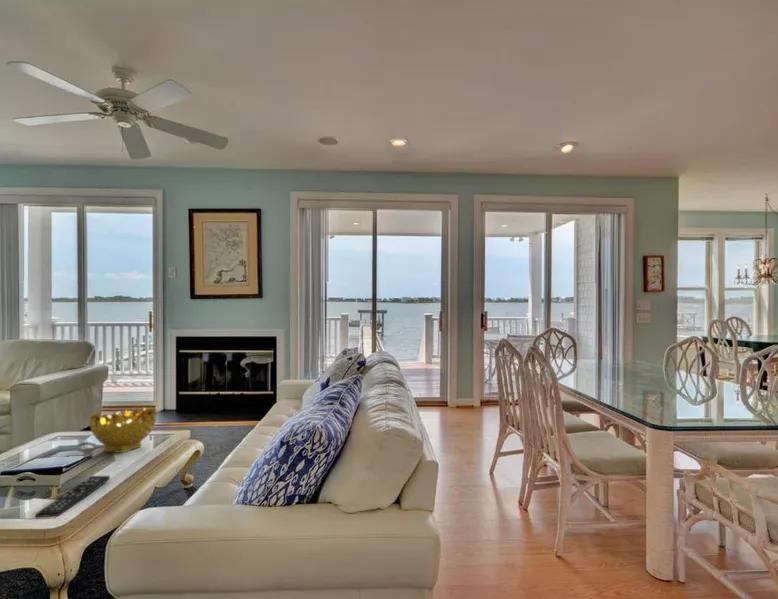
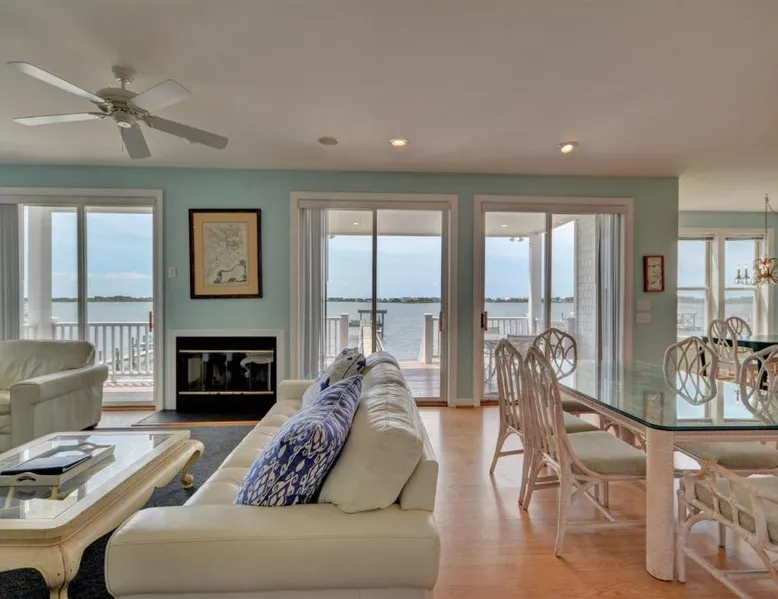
- decorative bowl [89,407,158,454]
- remote control [34,474,111,518]
